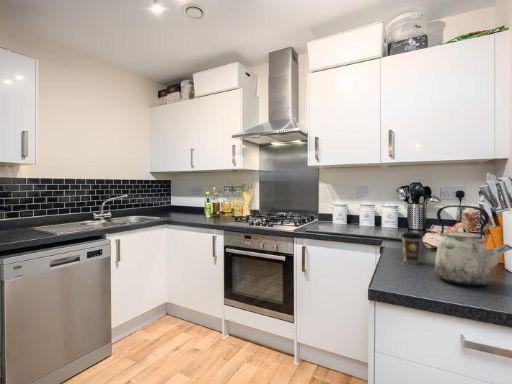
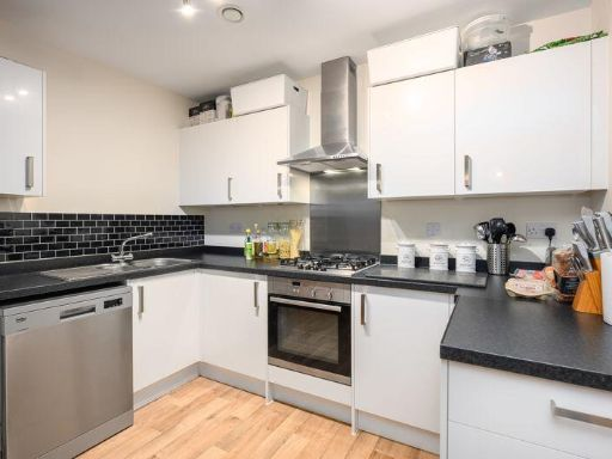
- coffee cup [400,231,423,264]
- kettle [434,204,512,287]
